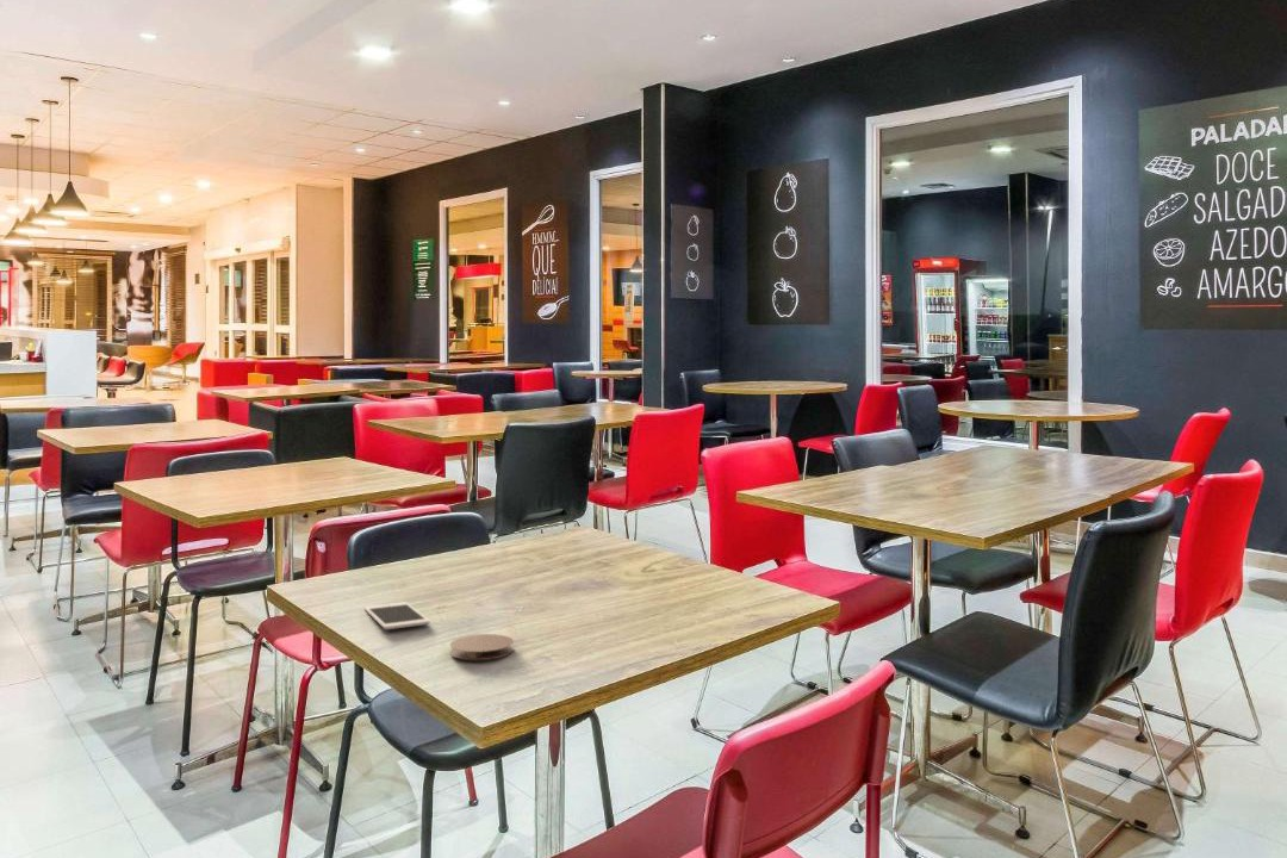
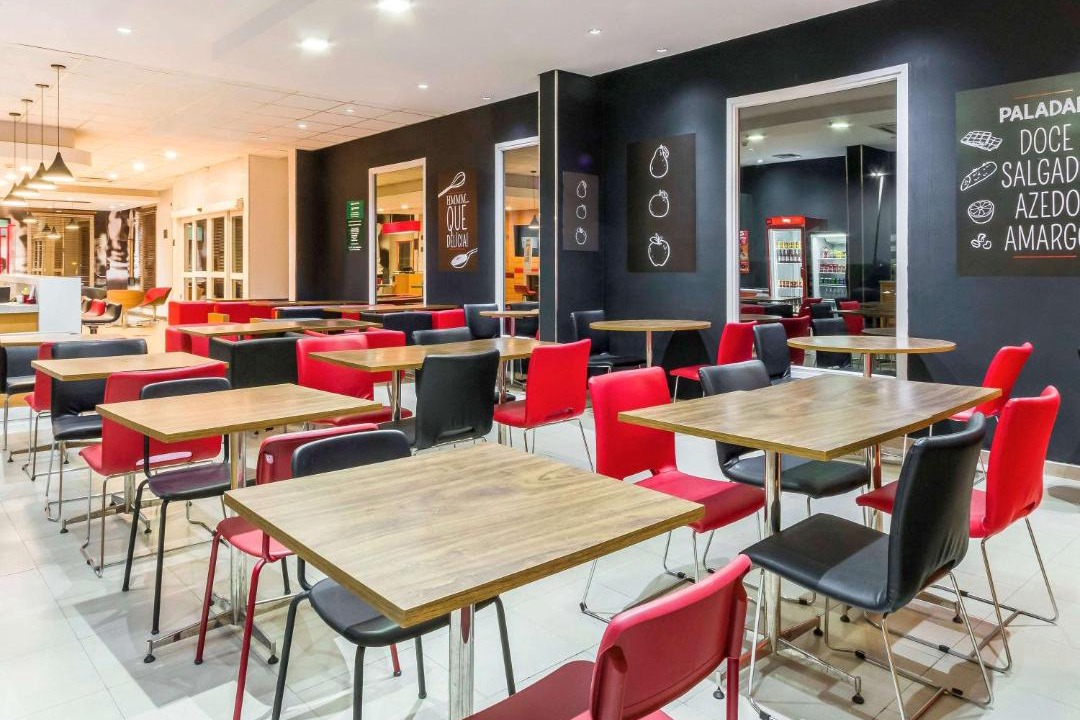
- cell phone [363,601,431,630]
- coaster [449,633,515,661]
